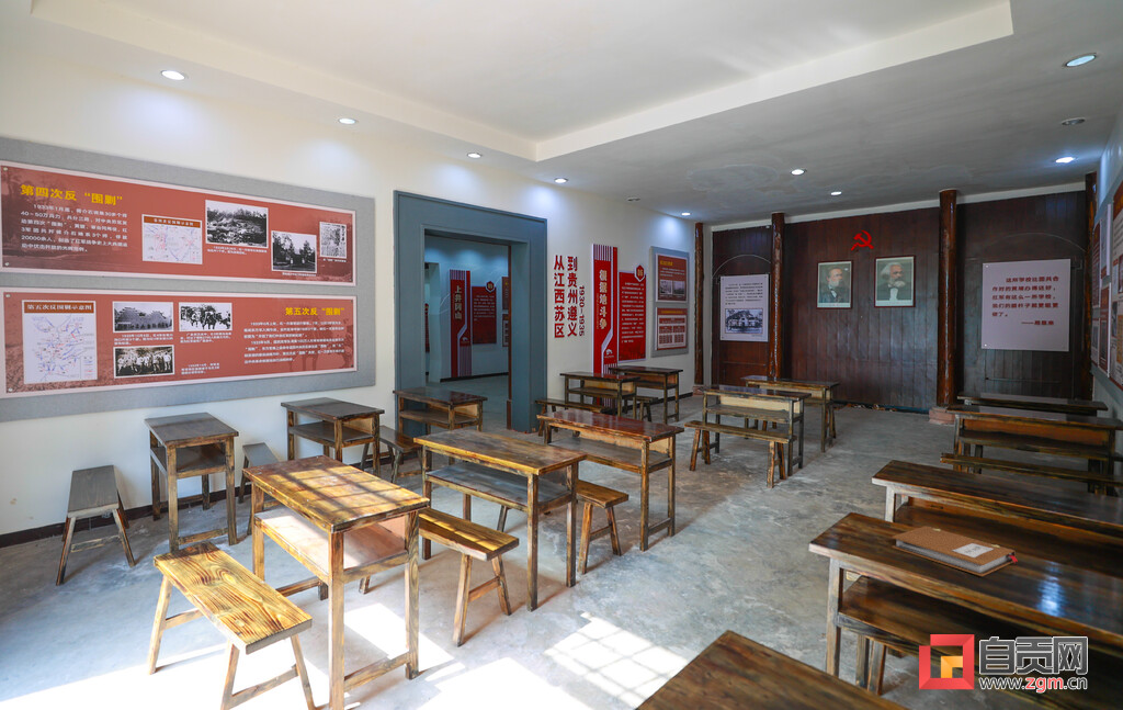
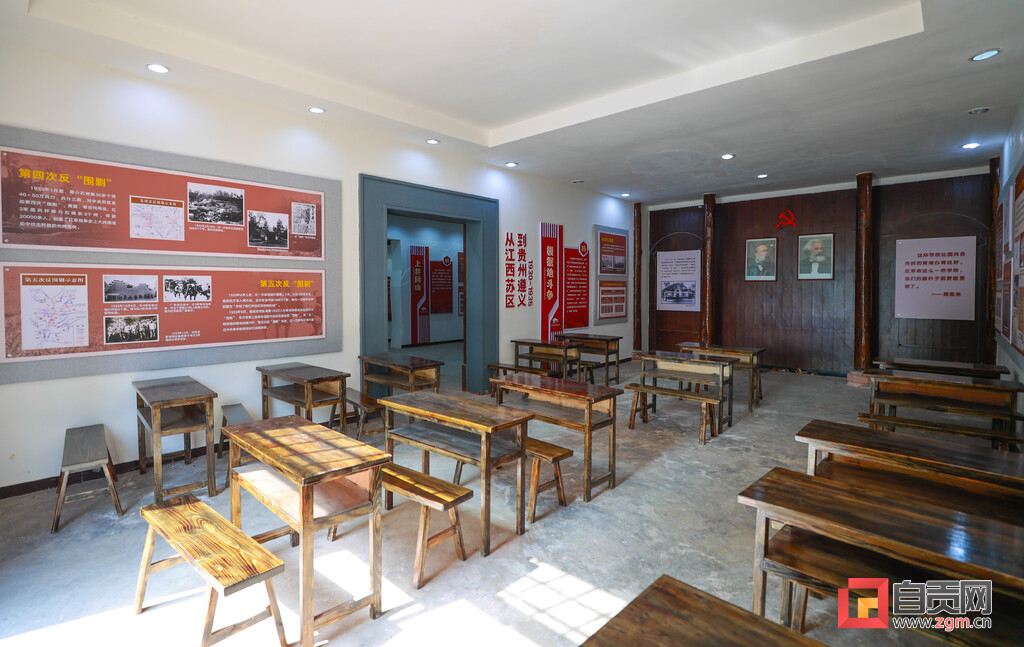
- notebook [892,525,1019,577]
